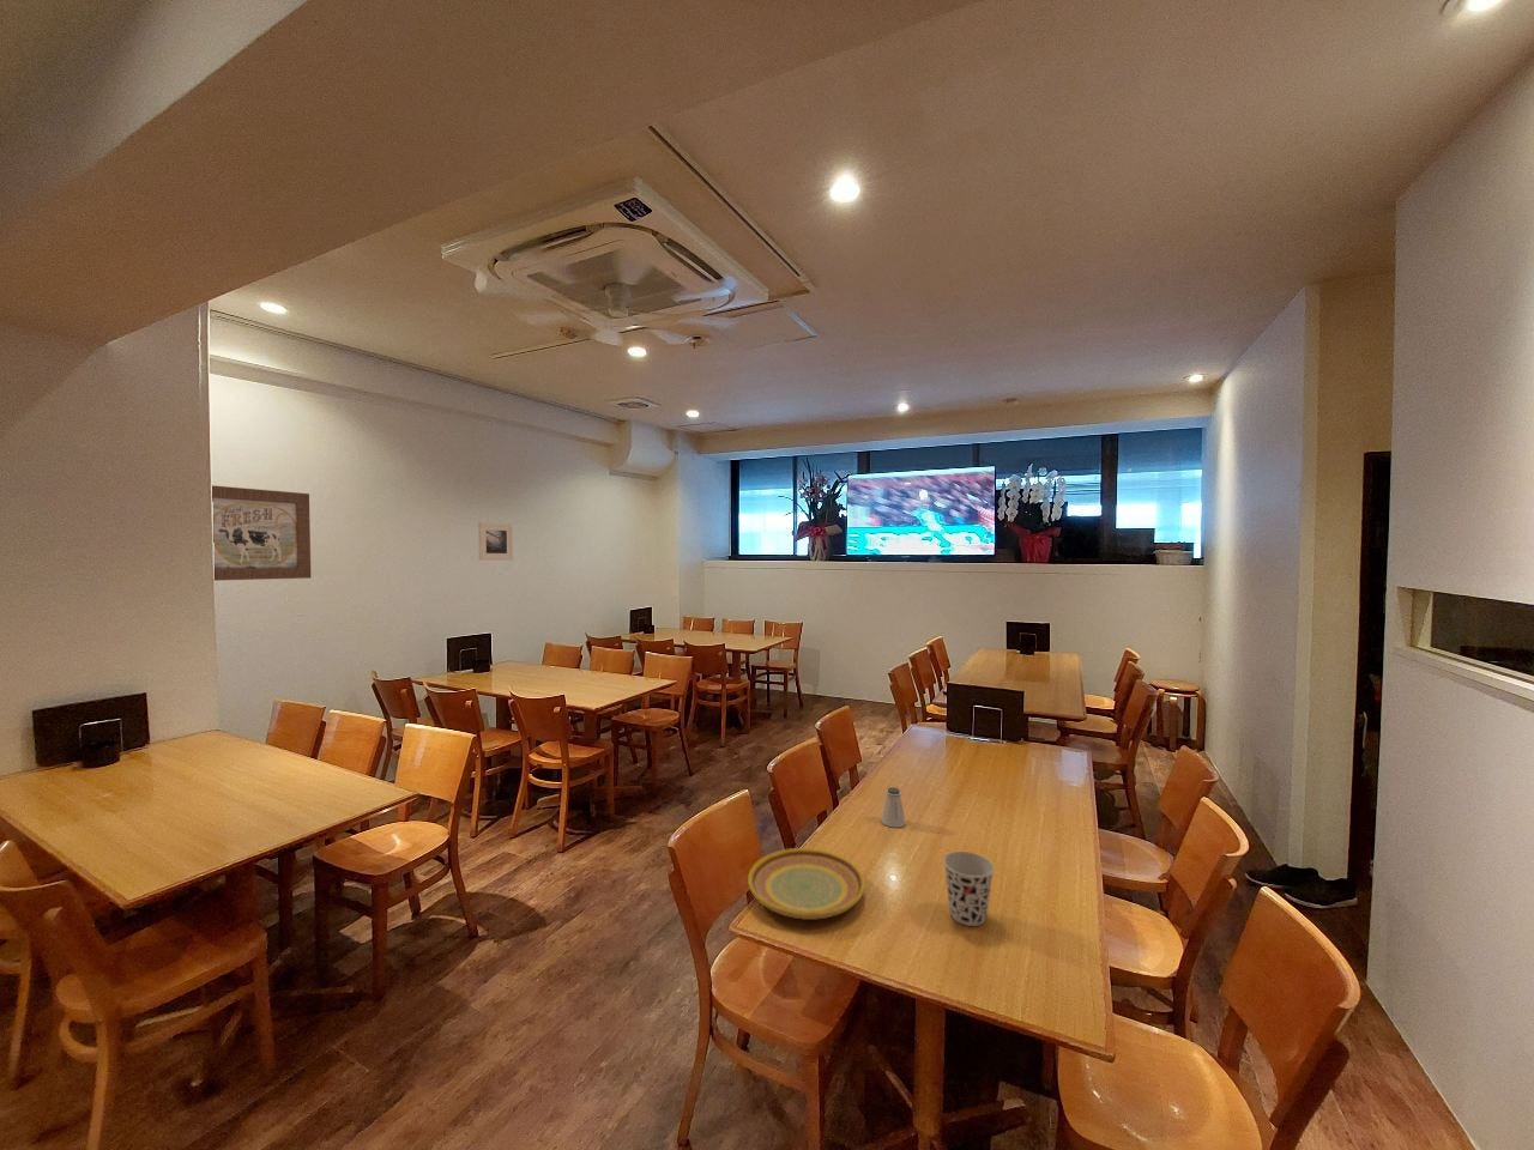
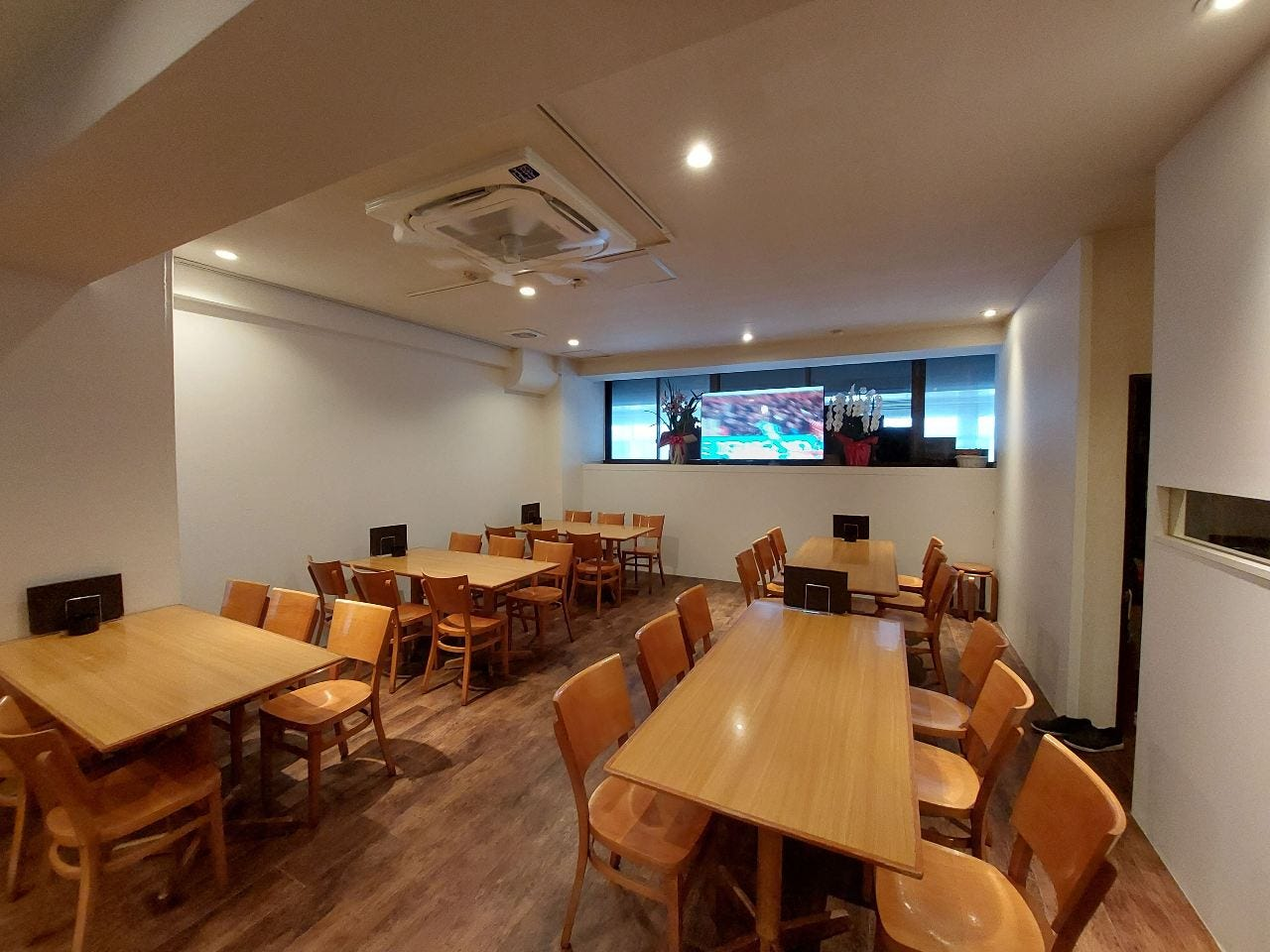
- plate [746,847,866,922]
- wall art [211,484,312,582]
- cup [942,850,996,928]
- saltshaker [881,786,907,829]
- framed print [477,521,515,561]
